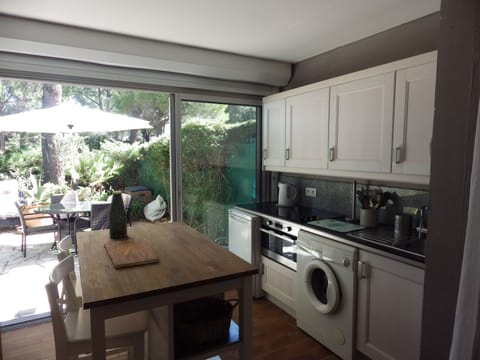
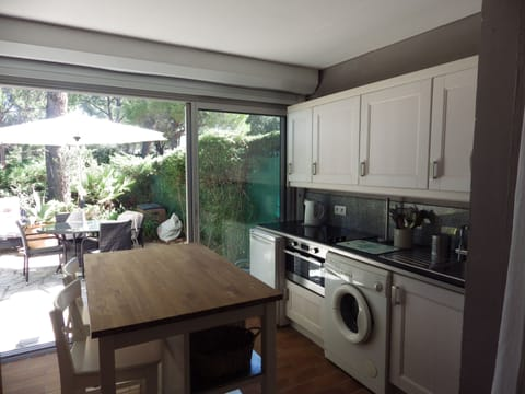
- cutting board [103,237,159,269]
- bottle [108,190,128,239]
